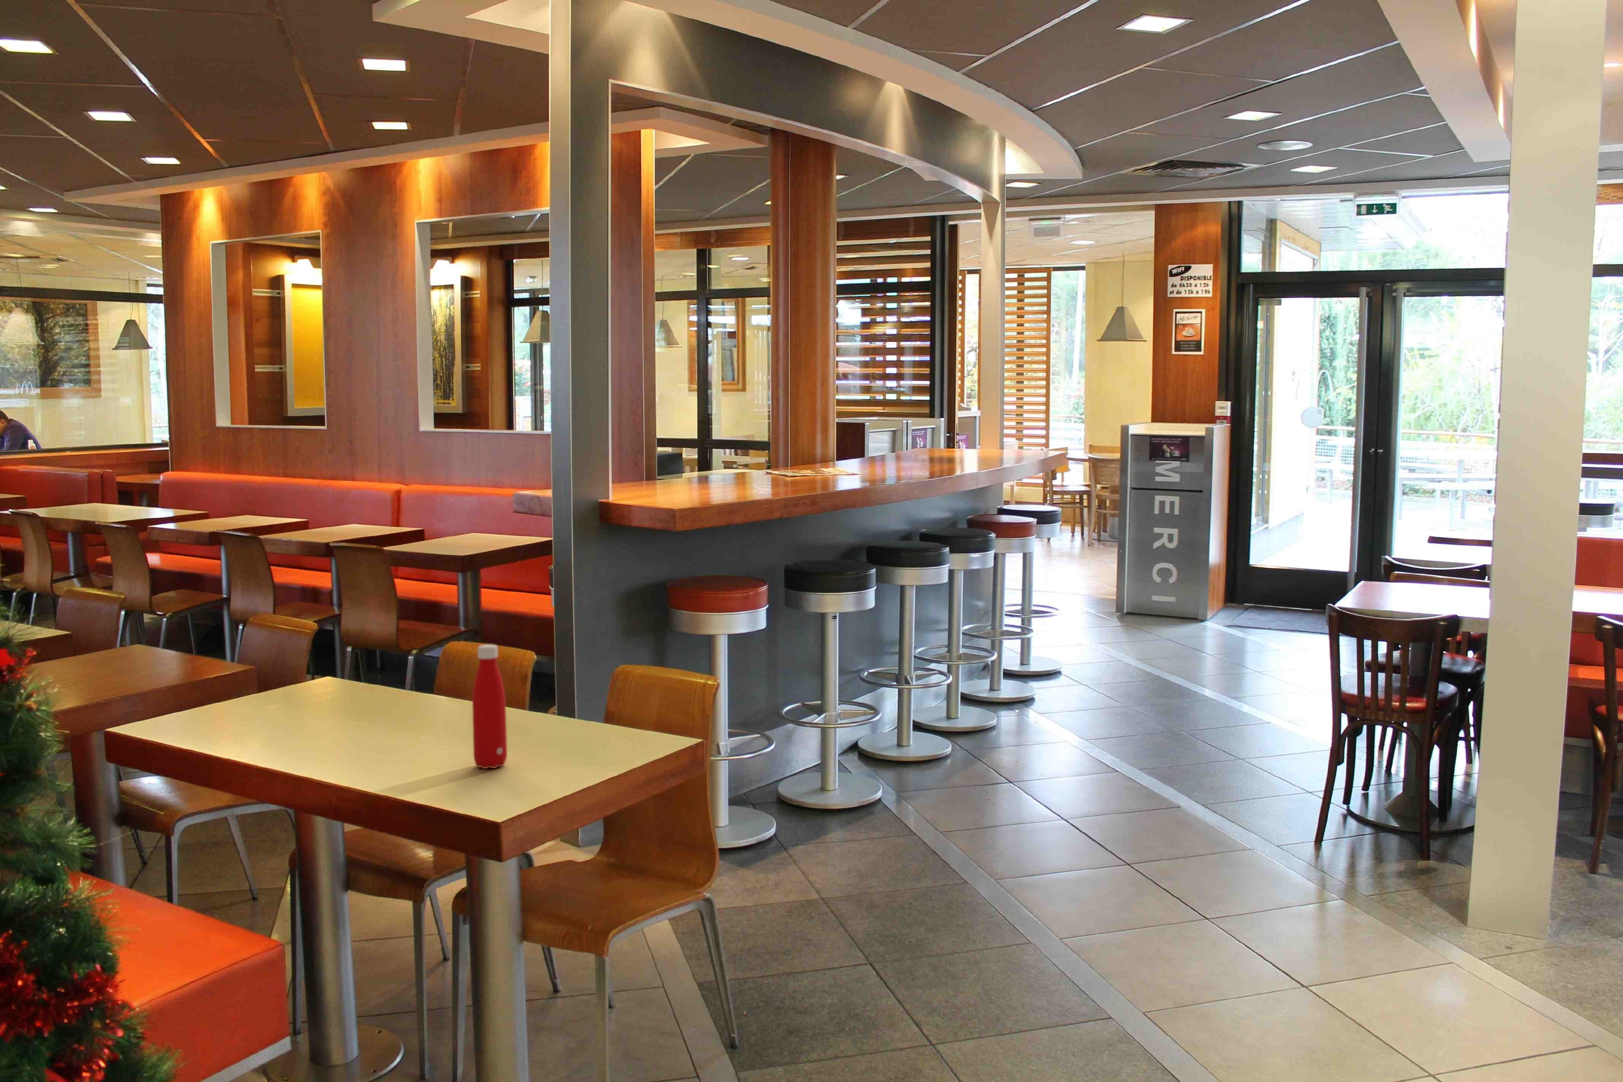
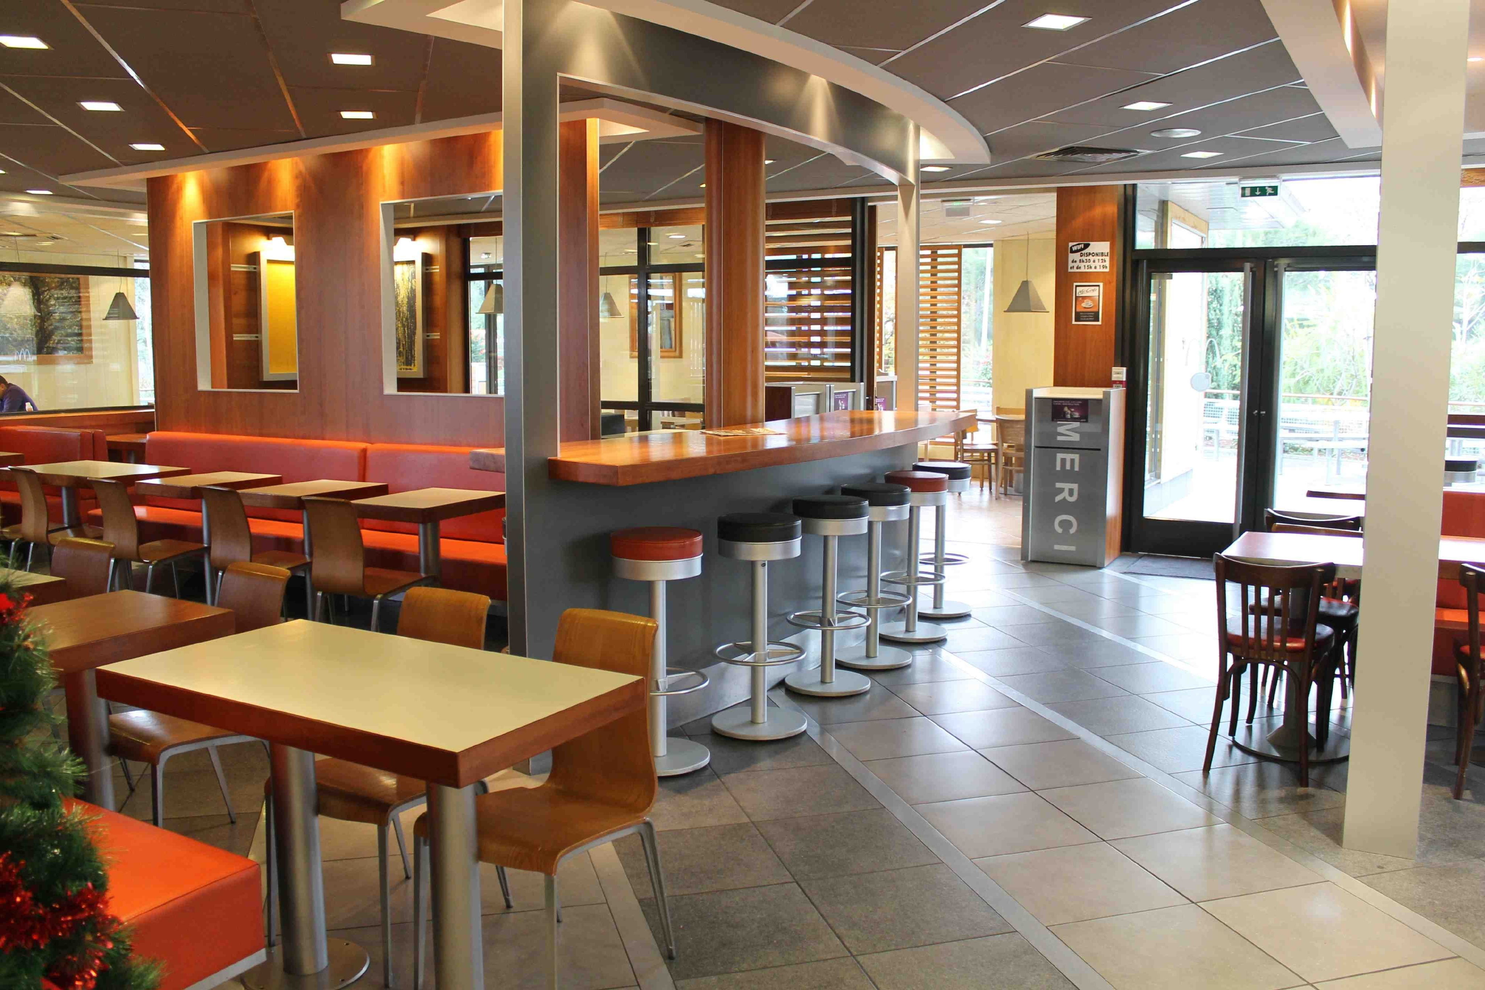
- bottle [472,644,507,769]
